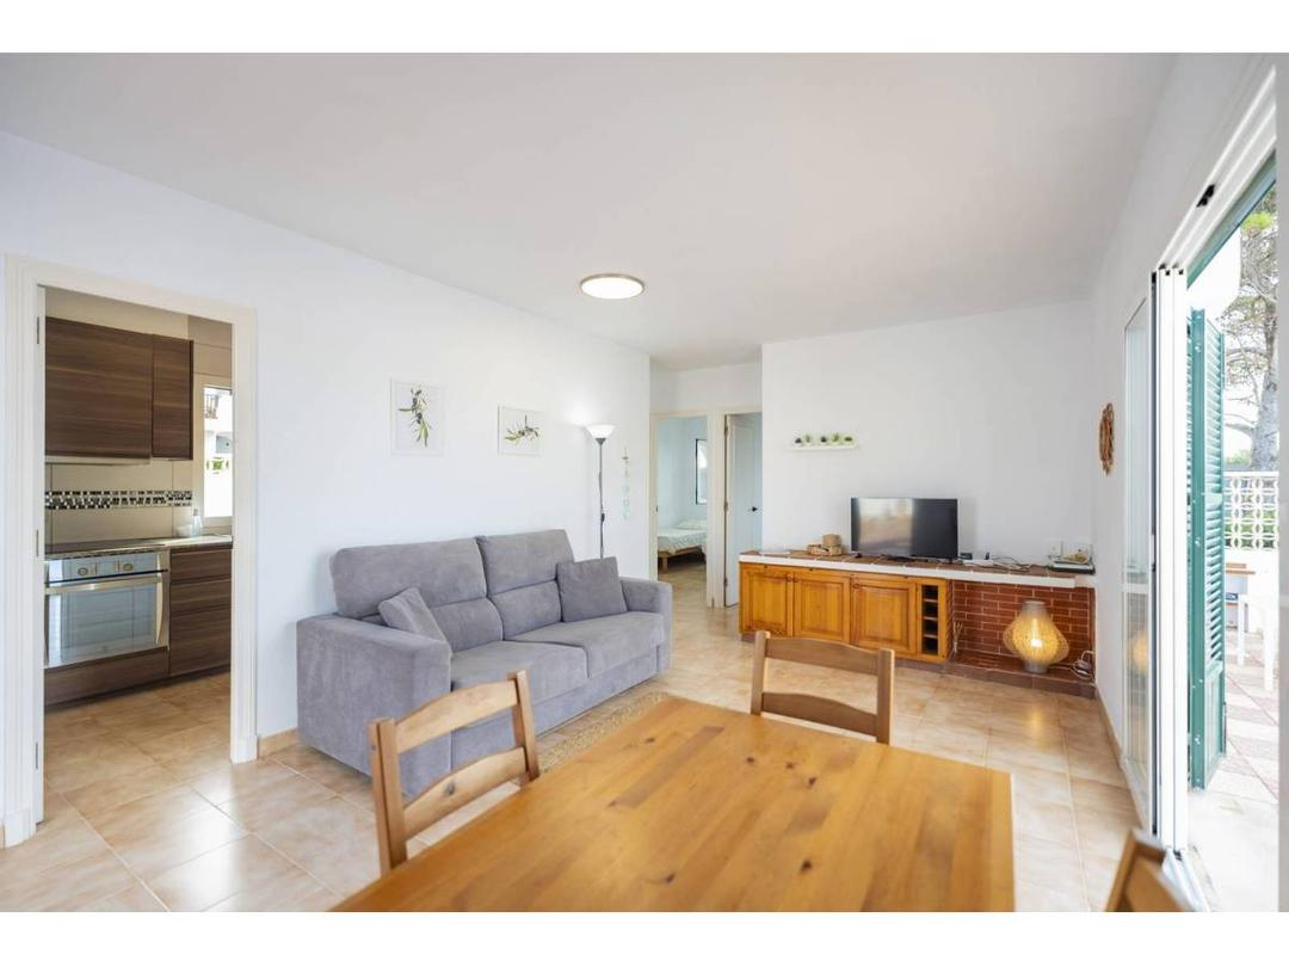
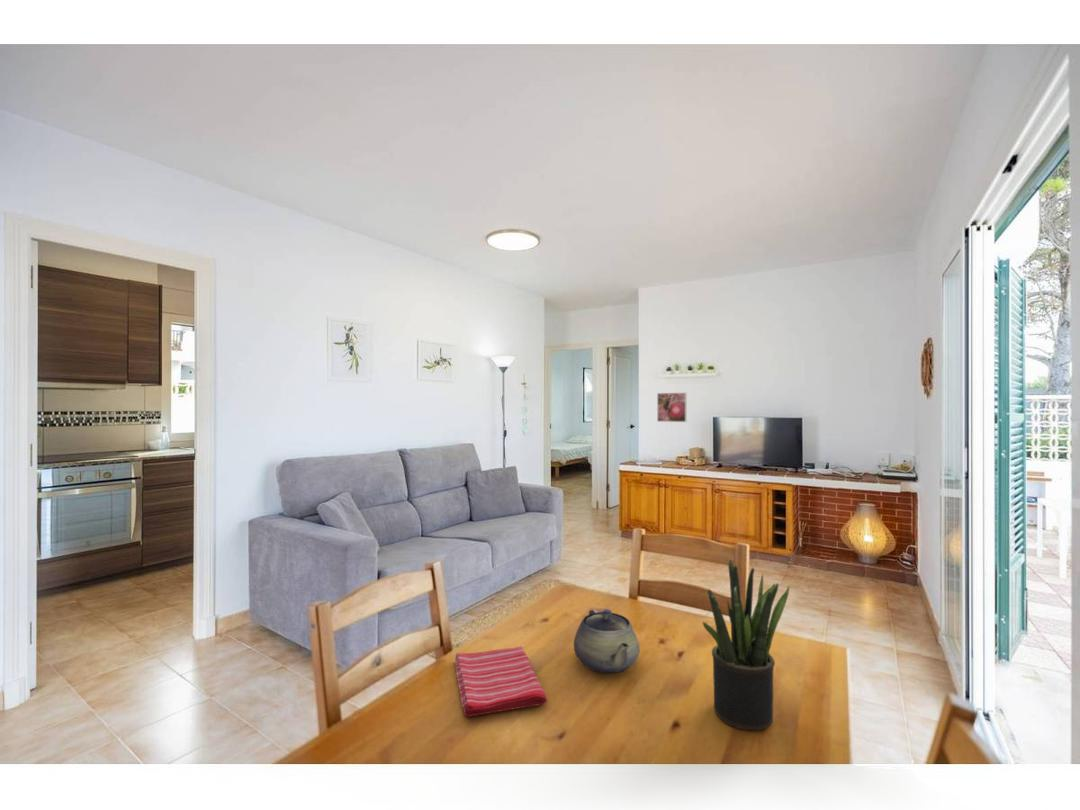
+ potted plant [701,557,790,732]
+ dish towel [454,646,548,718]
+ teapot [573,608,641,674]
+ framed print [656,392,688,423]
